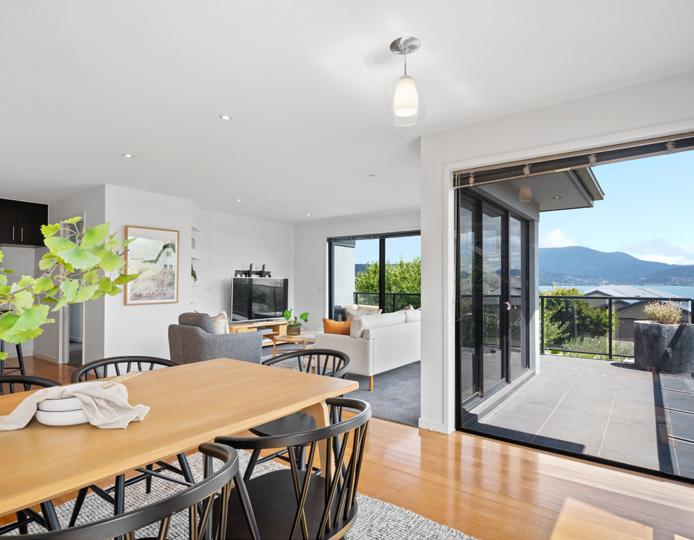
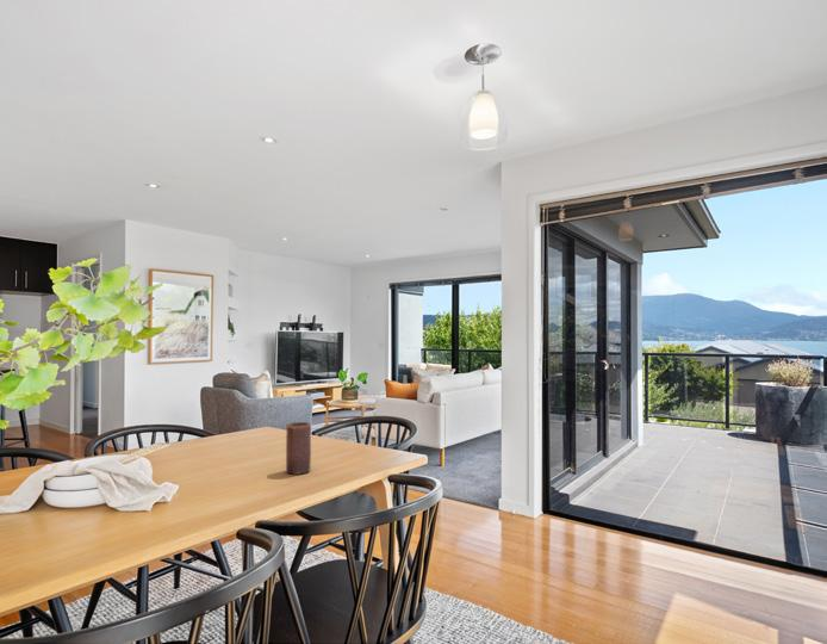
+ candle [285,421,312,476]
